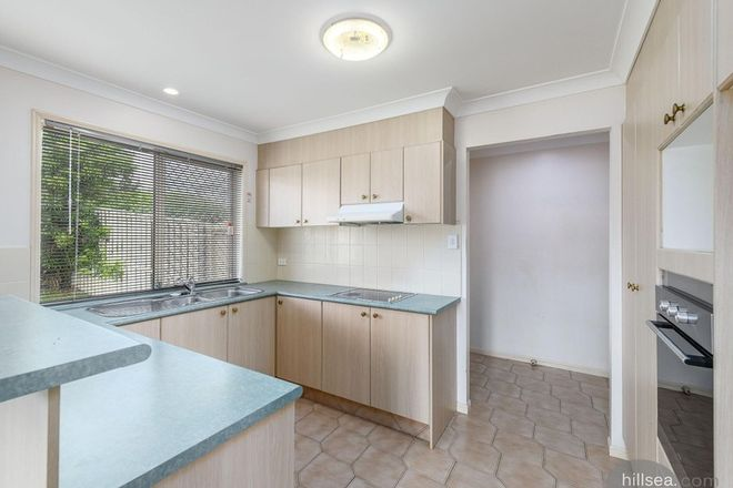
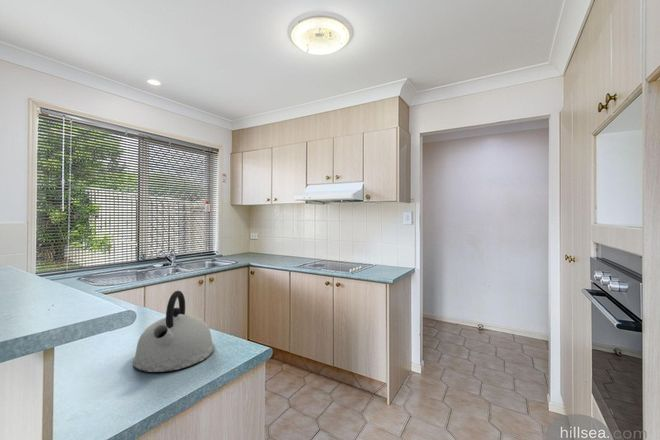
+ kettle [132,290,215,373]
